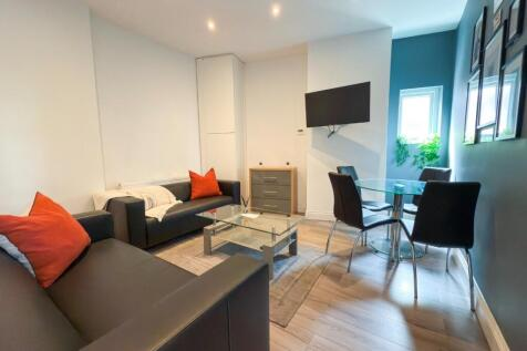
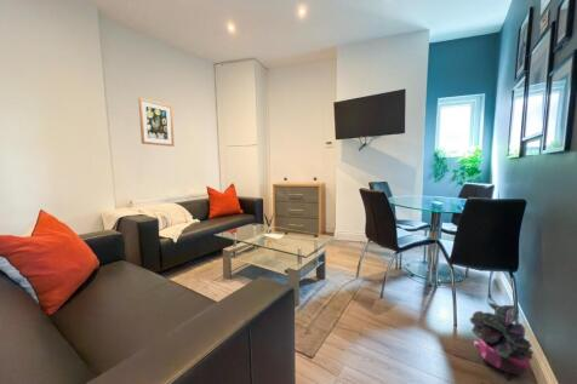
+ potted plant [469,302,535,382]
+ wall art [138,97,176,148]
